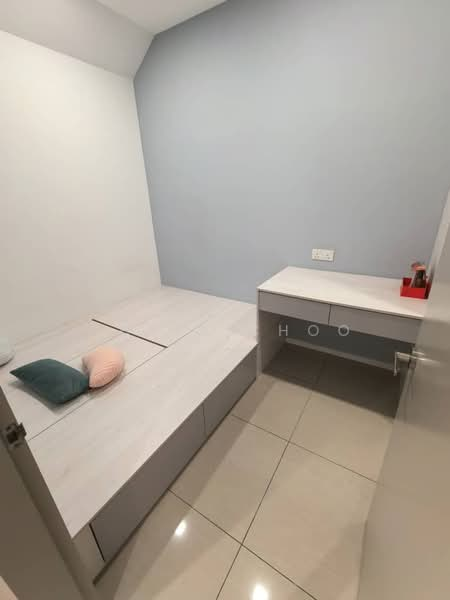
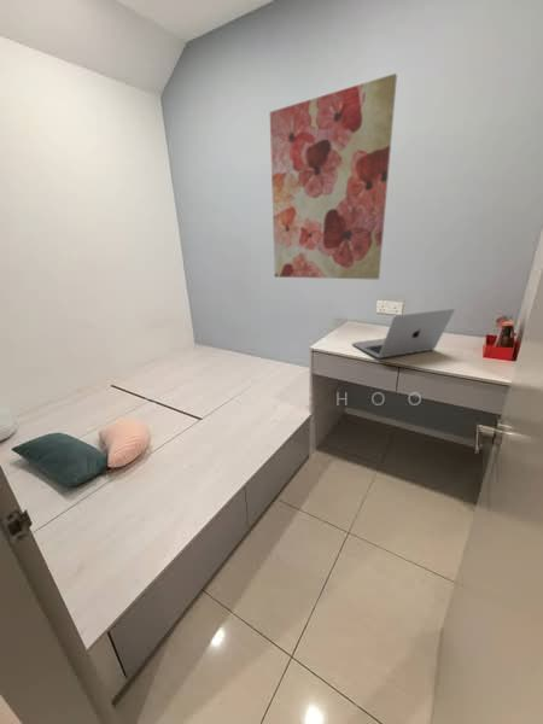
+ laptop [351,308,456,360]
+ wall art [269,72,398,281]
